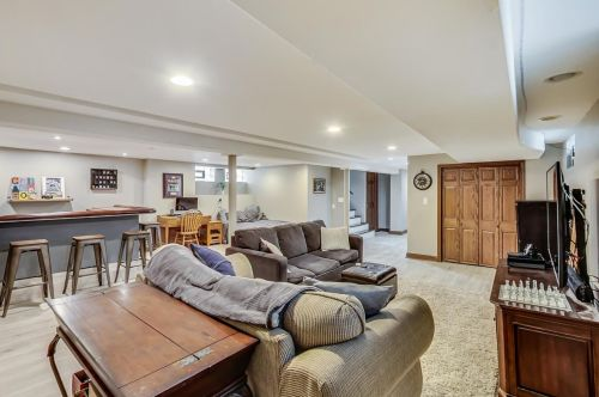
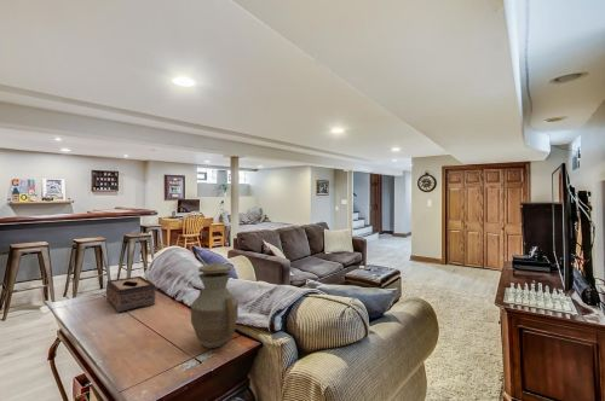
+ tissue box [105,275,157,313]
+ vase [190,261,240,349]
